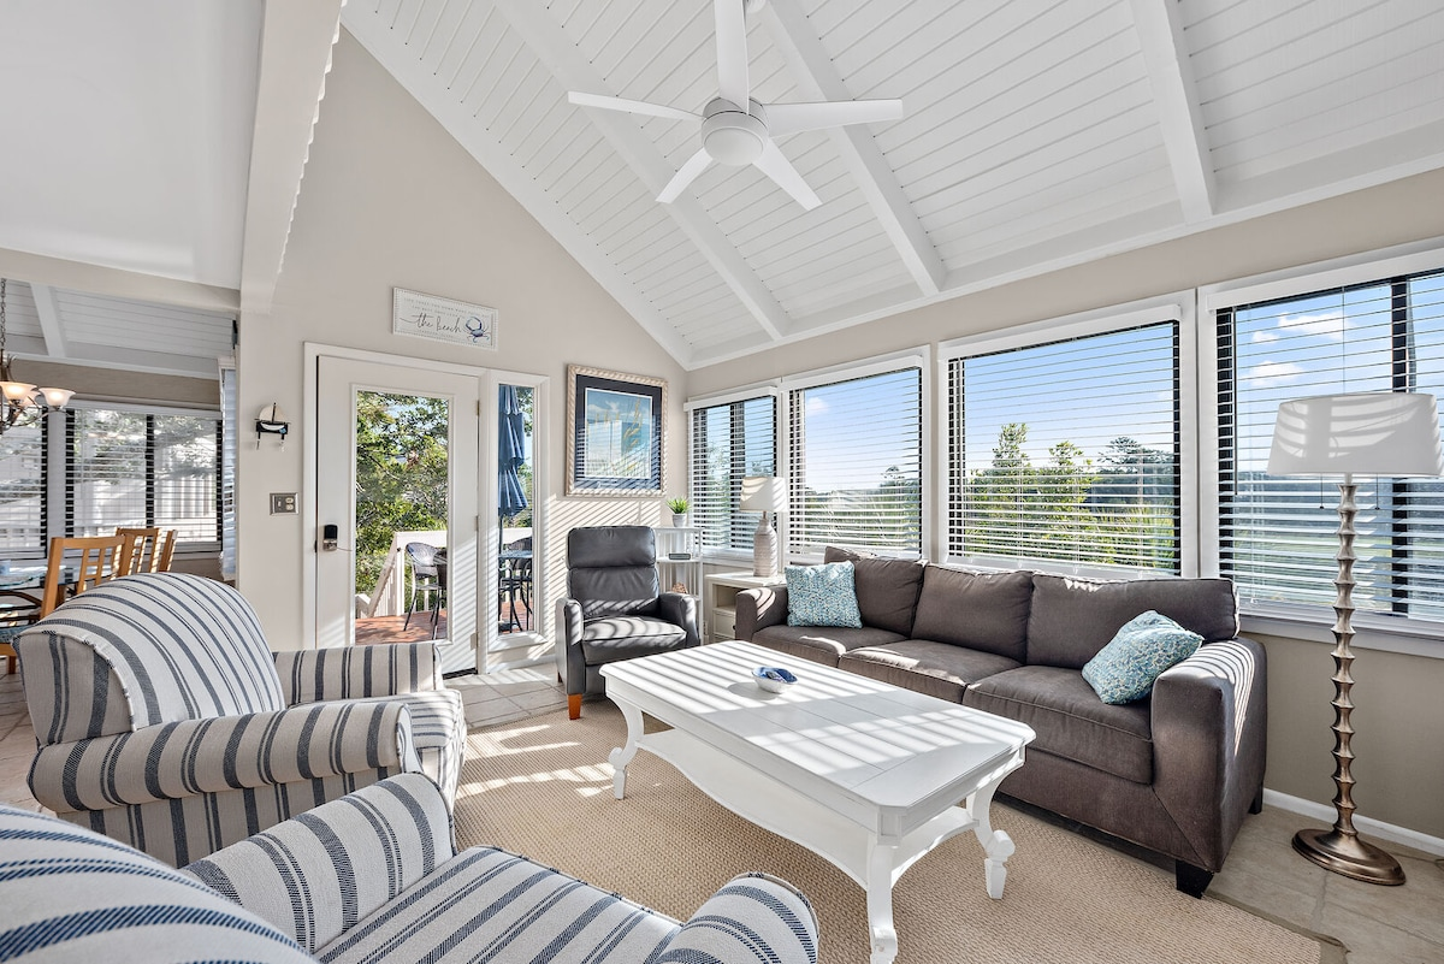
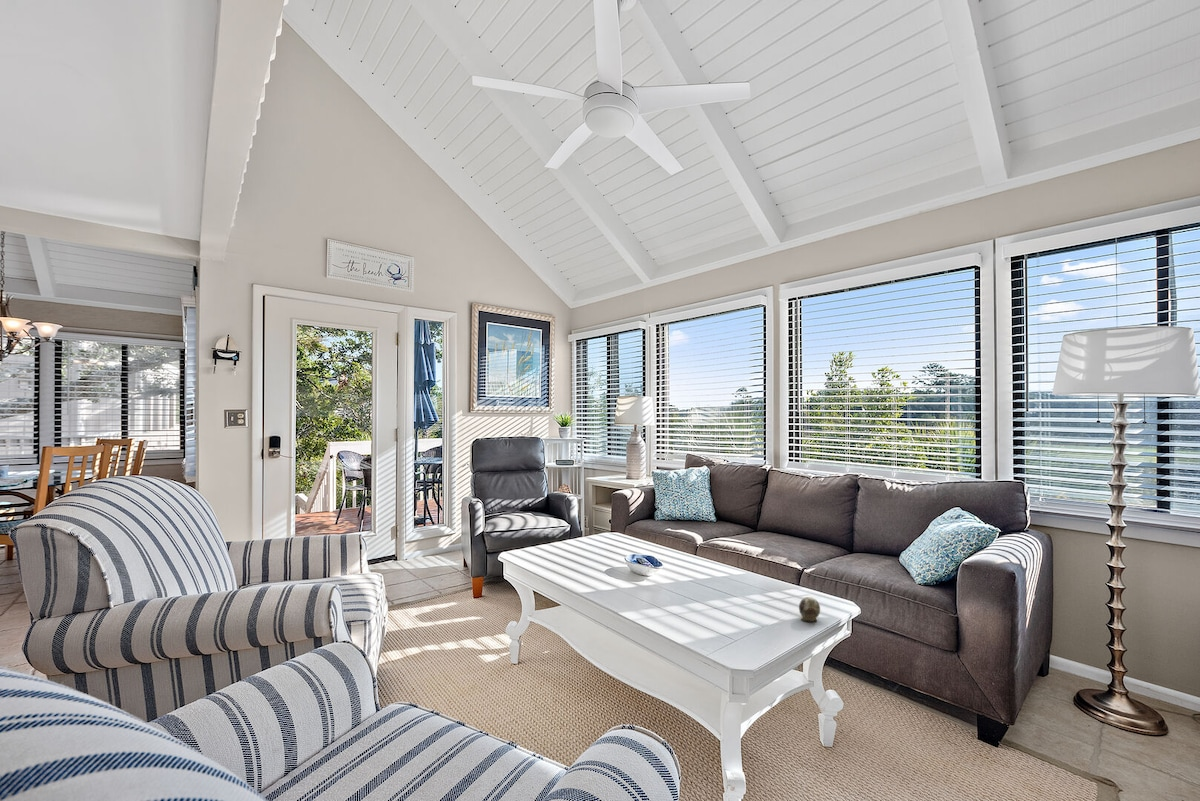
+ decorative egg [798,596,821,623]
